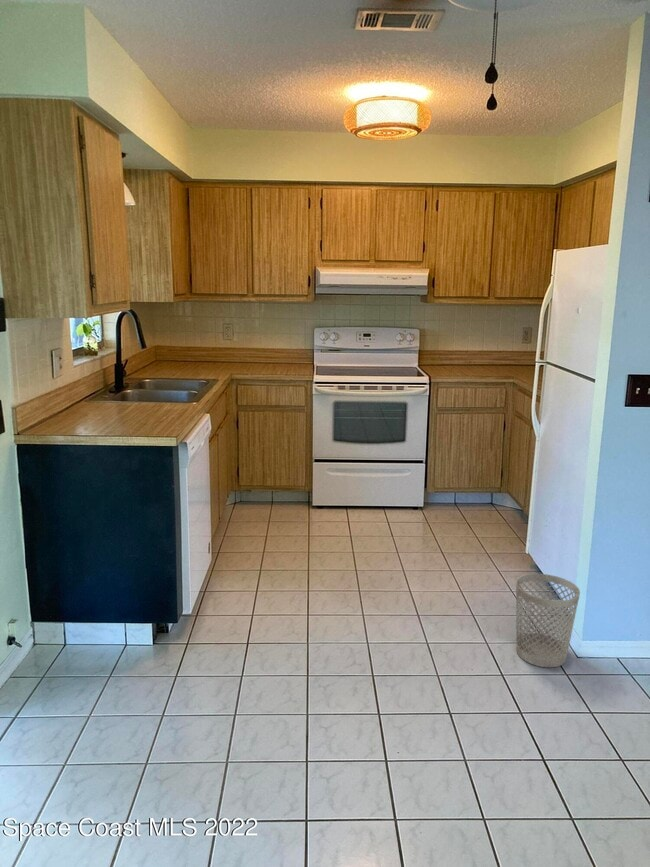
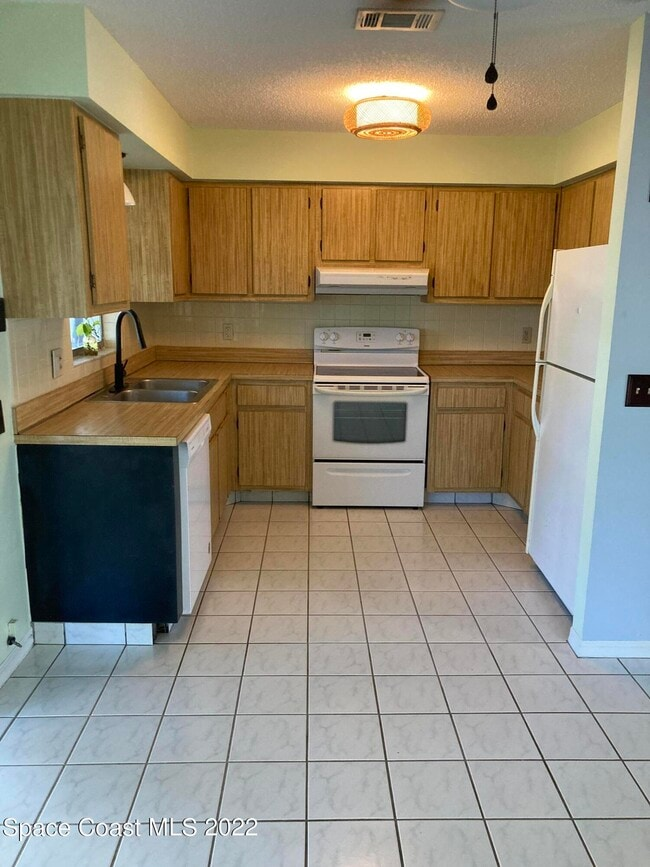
- wastebasket [515,573,581,668]
